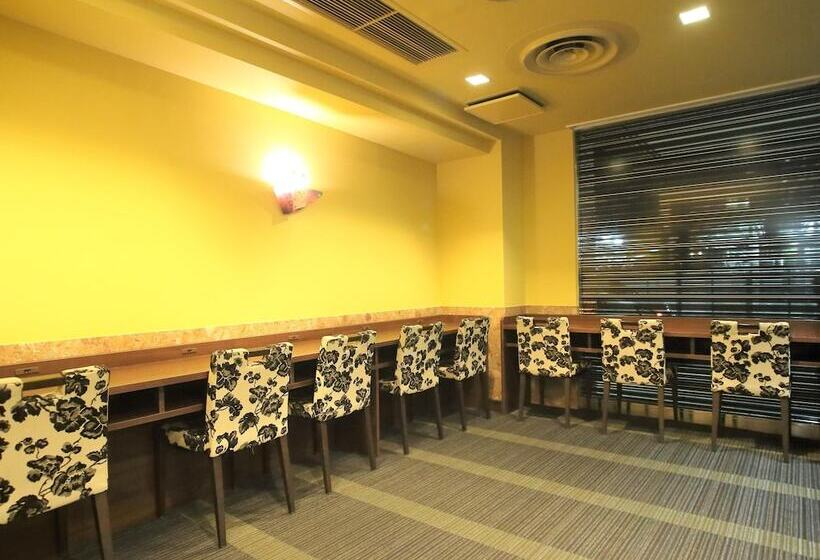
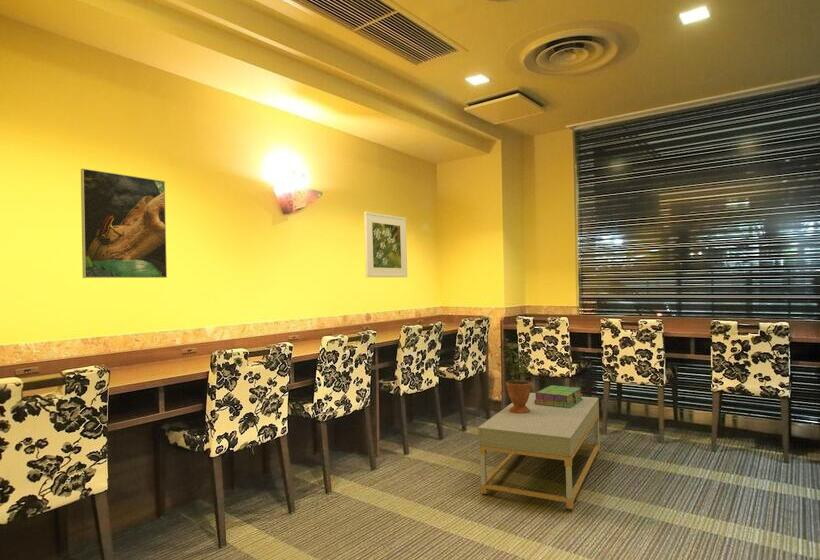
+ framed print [80,168,168,279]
+ potted plant [498,338,536,414]
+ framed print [363,211,408,278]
+ stack of books [534,384,584,408]
+ coffee table [477,392,601,510]
